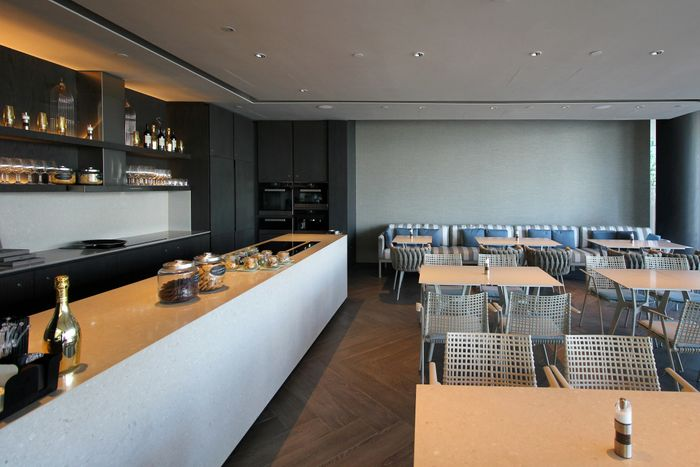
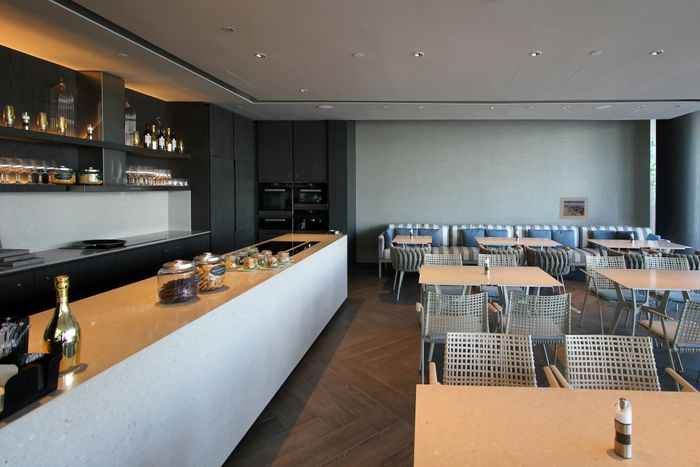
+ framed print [558,196,589,220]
